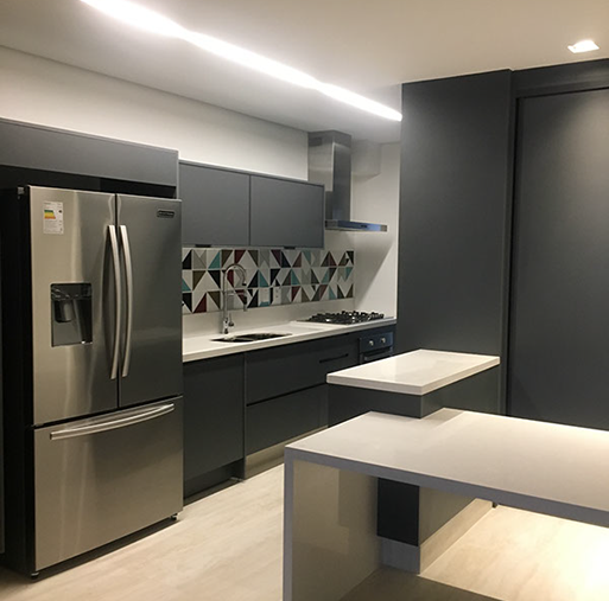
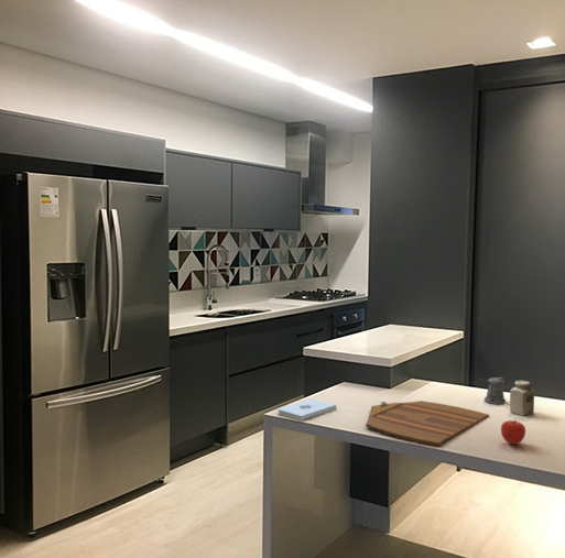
+ salt shaker [509,380,535,417]
+ cutting board [365,400,490,447]
+ notepad [276,397,337,422]
+ fruit [500,419,526,446]
+ pepper shaker [476,376,507,405]
